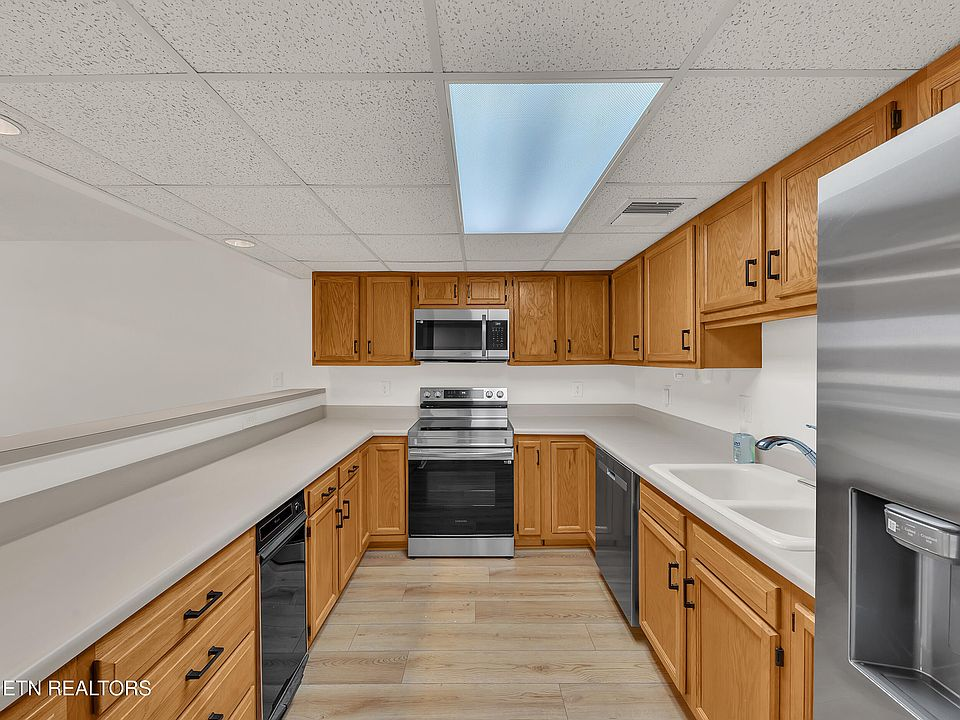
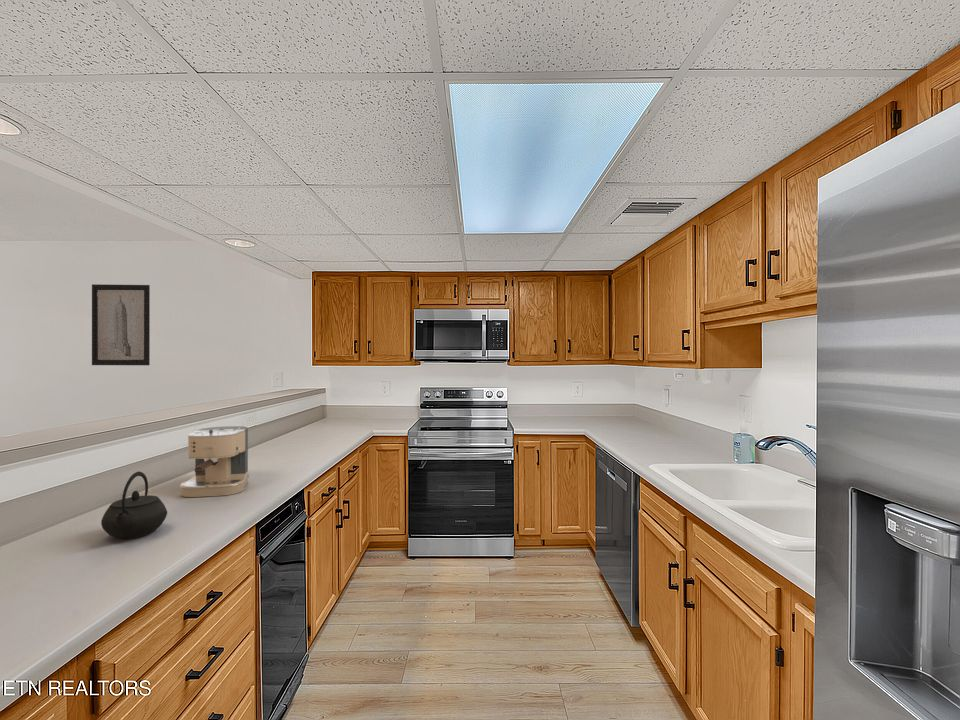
+ wall art [91,283,151,366]
+ kettle [100,471,168,540]
+ coffee maker [179,425,250,498]
